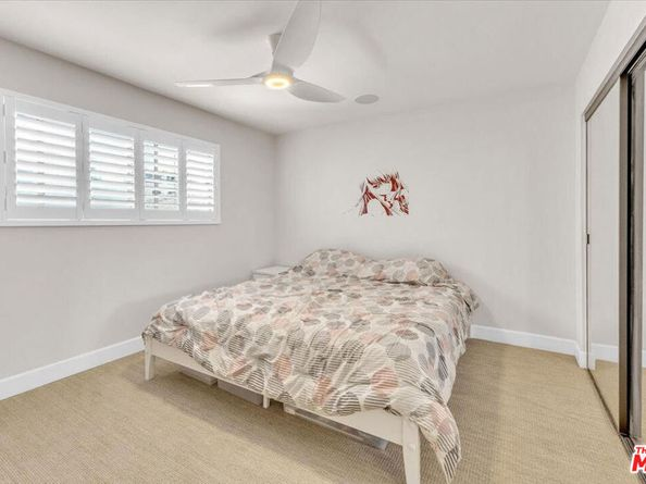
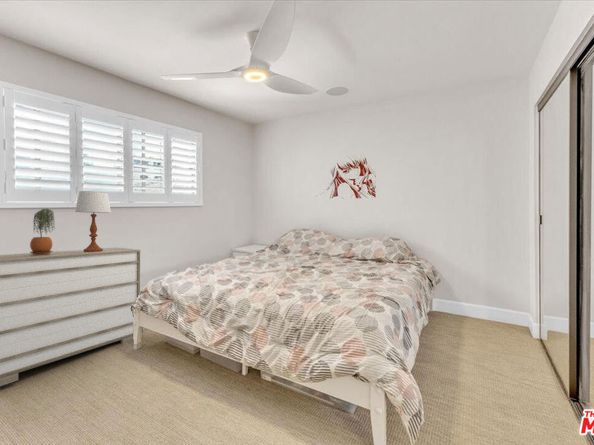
+ potted plant [29,208,56,255]
+ dresser [0,247,141,387]
+ table lamp [74,190,112,252]
